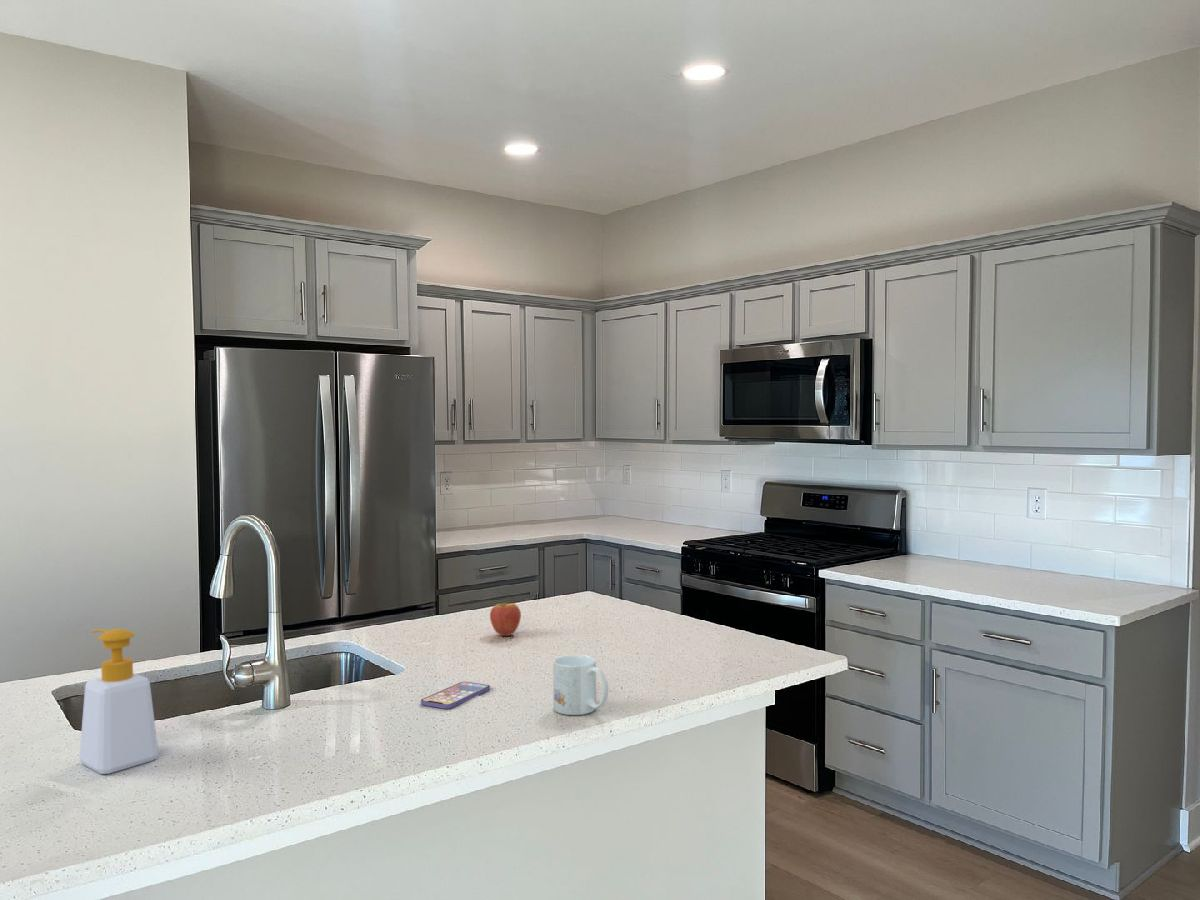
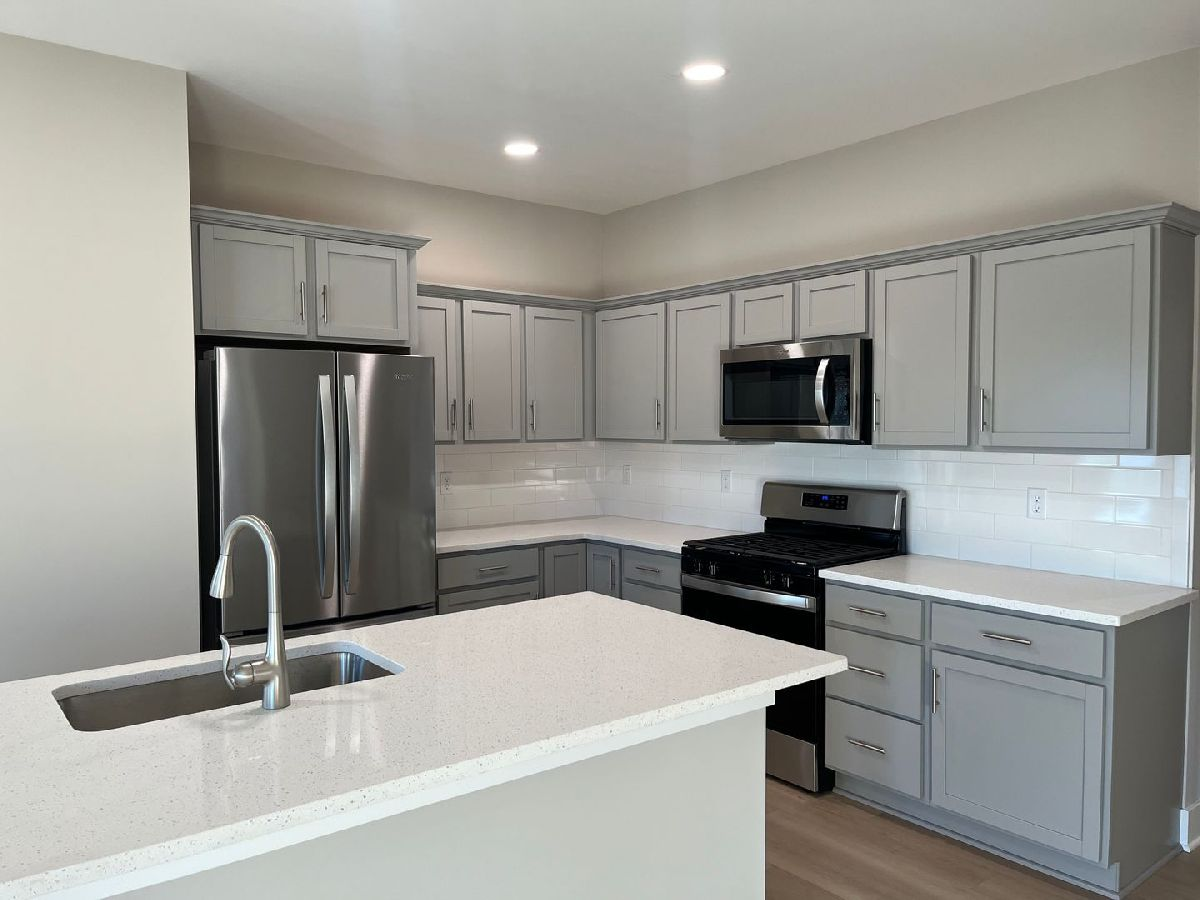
- fruit [489,595,522,637]
- soap bottle [78,627,160,775]
- smartphone [420,681,491,710]
- mug [552,654,609,716]
